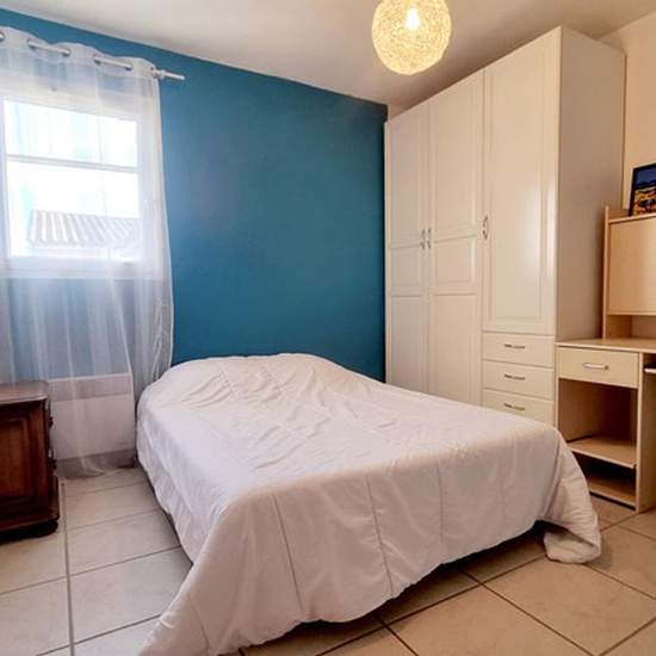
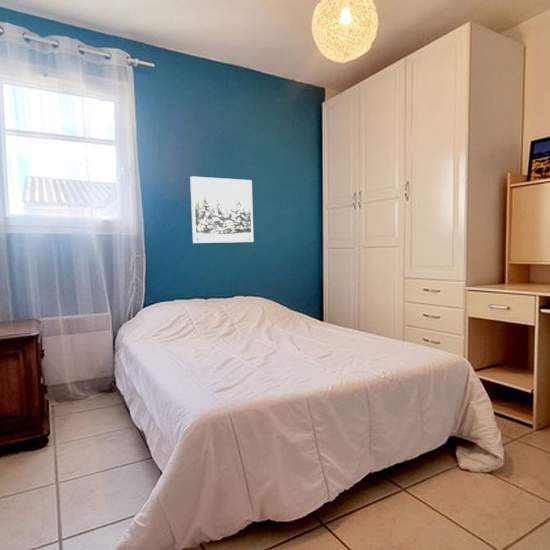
+ wall art [189,175,255,244]
